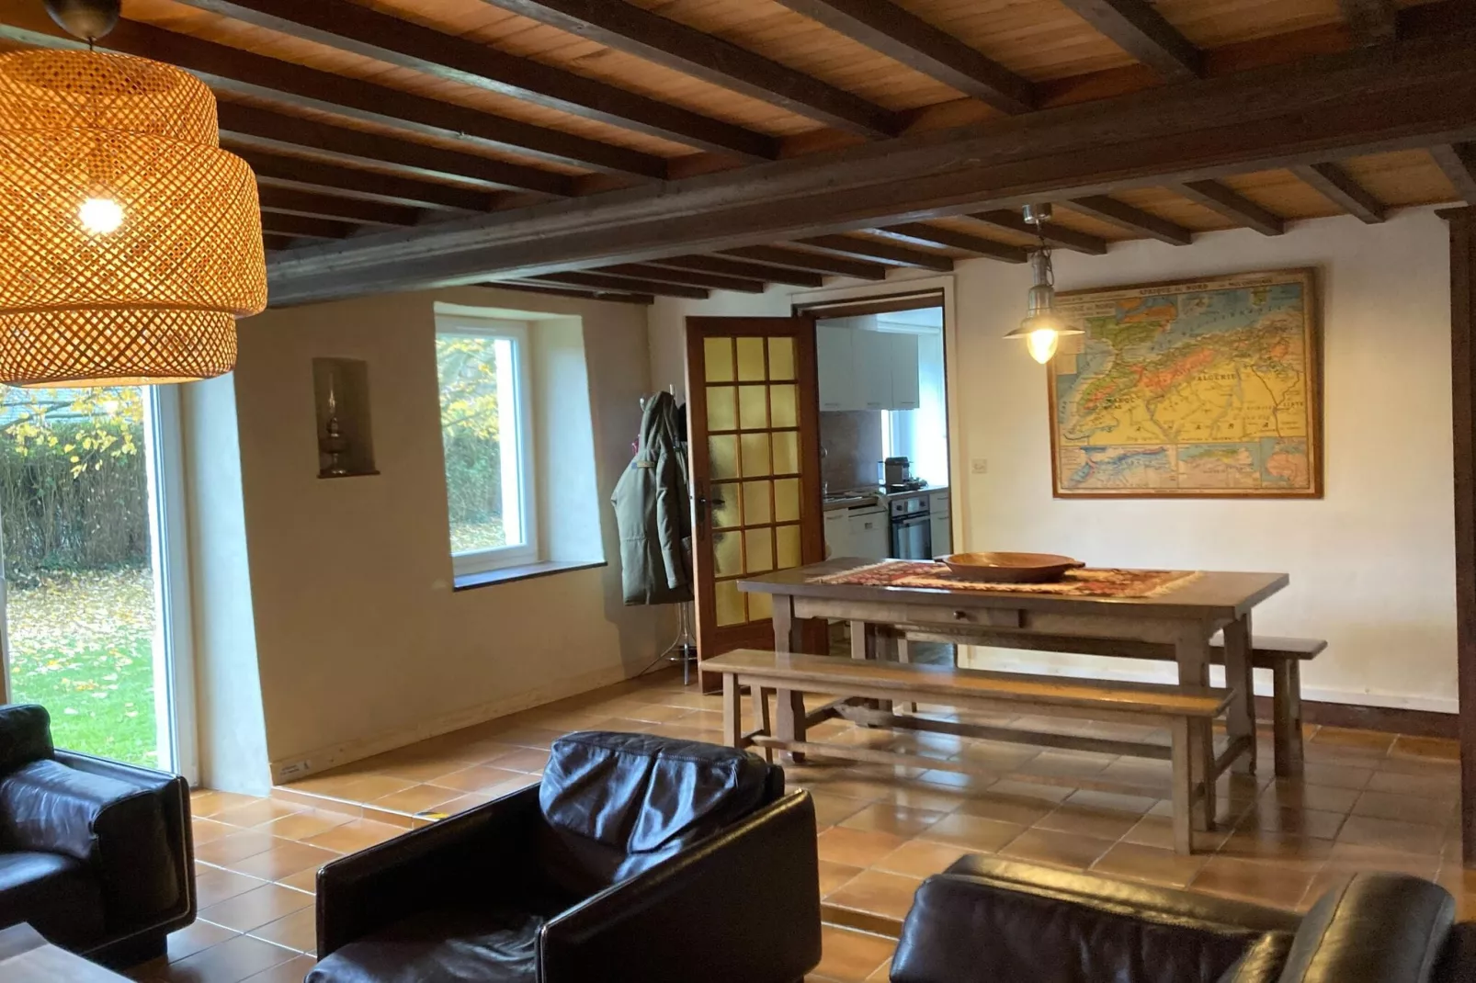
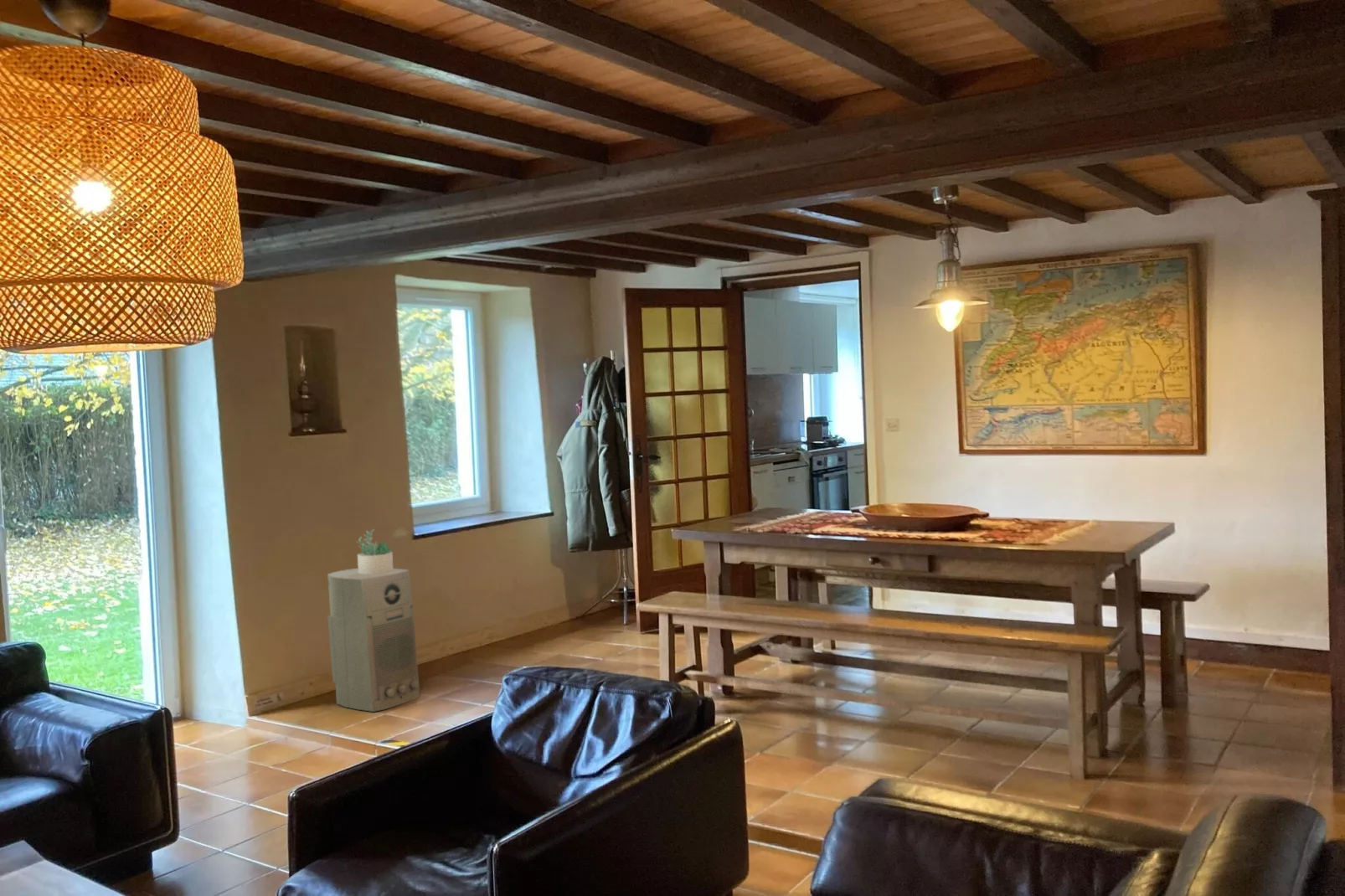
+ succulent plant [356,528,394,574]
+ air purifier [327,568,420,713]
